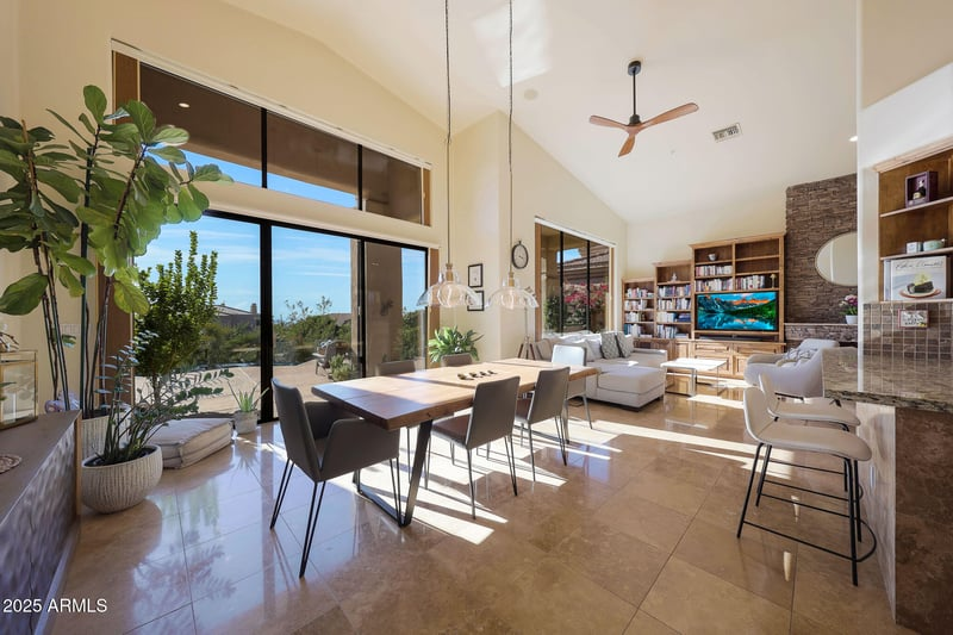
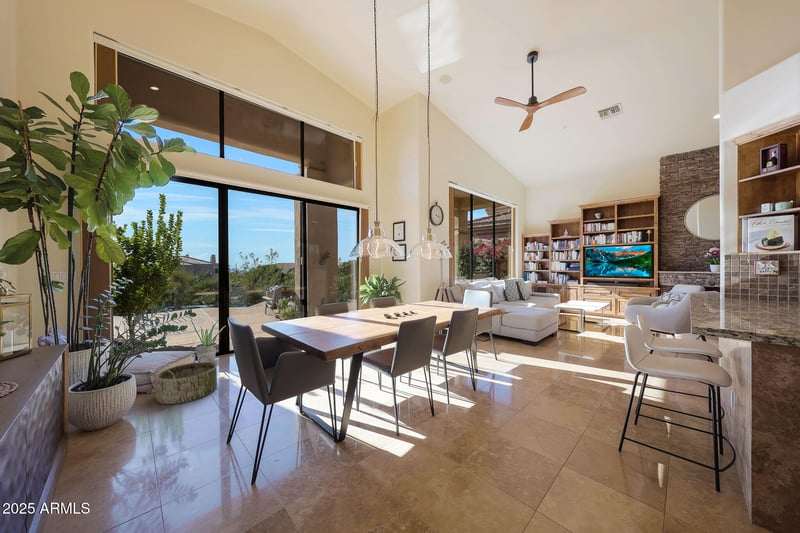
+ basket [154,355,218,405]
